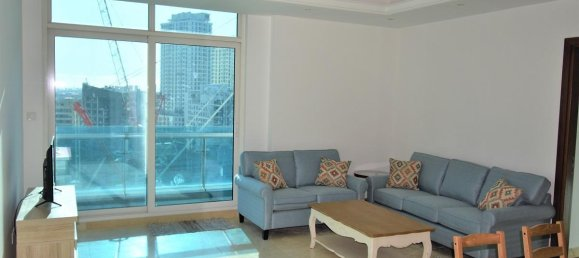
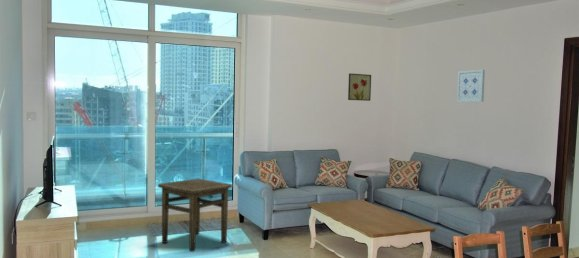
+ wall art [347,72,372,102]
+ side table [157,178,233,253]
+ wall art [456,69,486,103]
